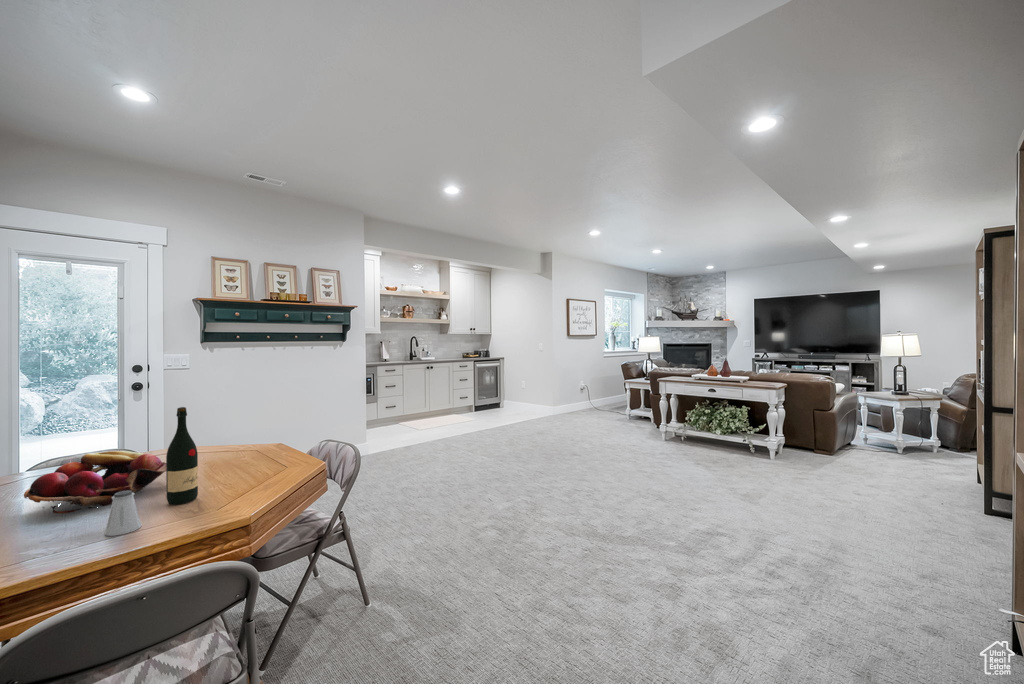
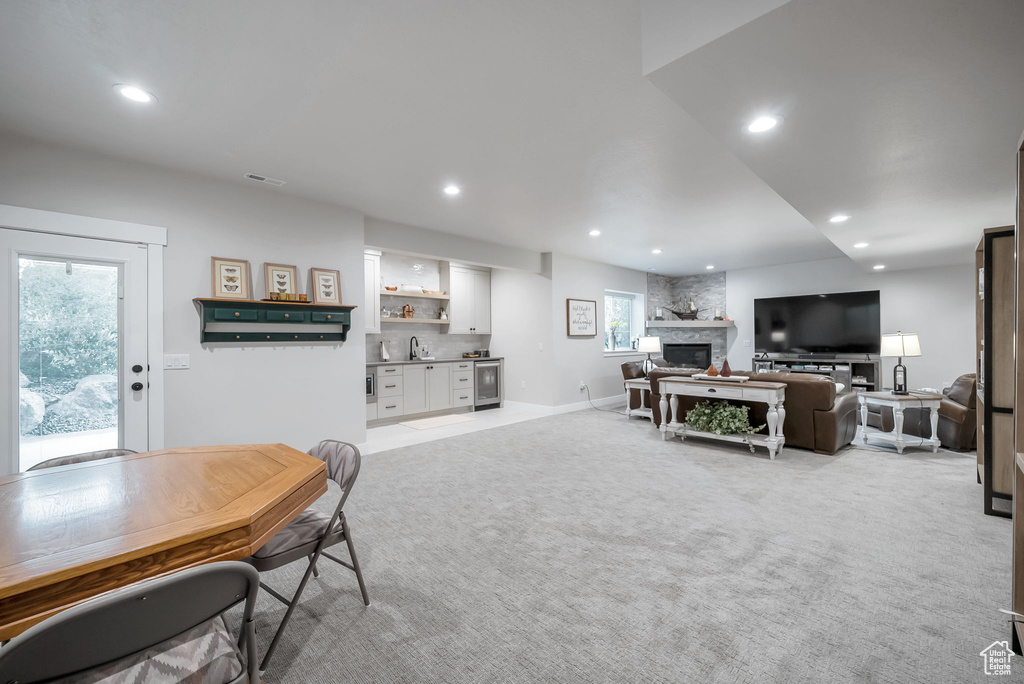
- fruit basket [23,450,166,514]
- wine bottle [165,406,199,506]
- saltshaker [104,490,142,537]
